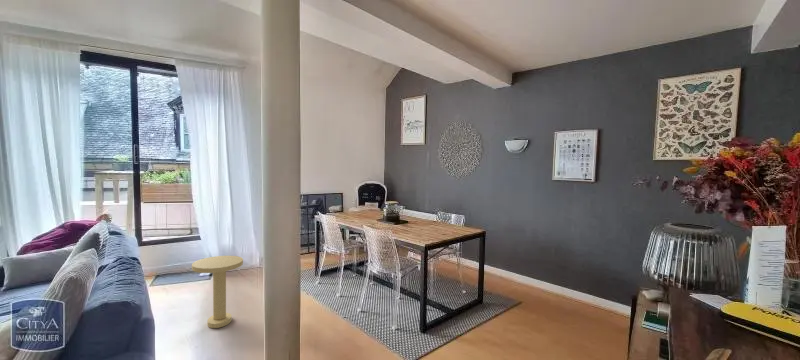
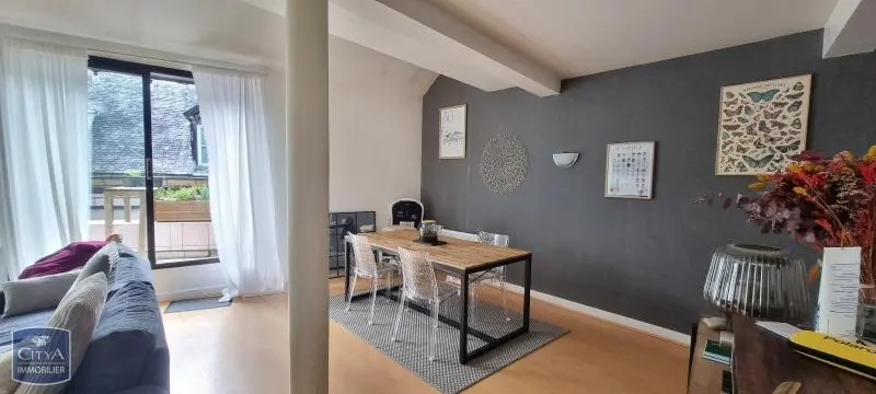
- side table [191,255,244,329]
